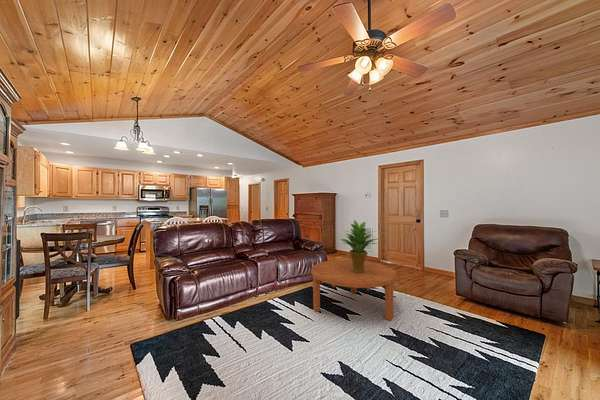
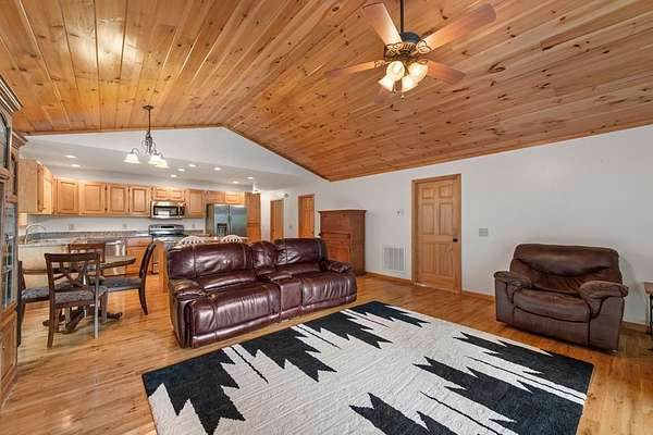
- coffee table [310,259,397,321]
- potted plant [340,220,379,273]
